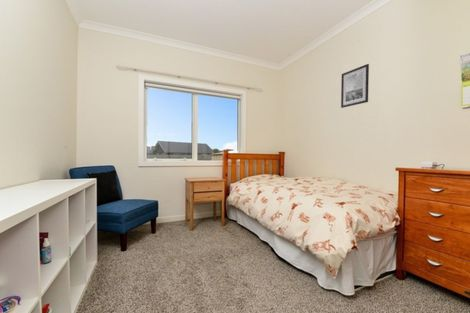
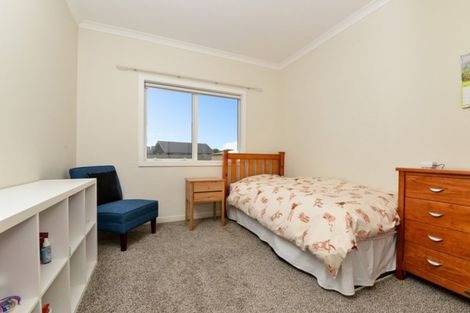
- wall art [340,63,370,109]
